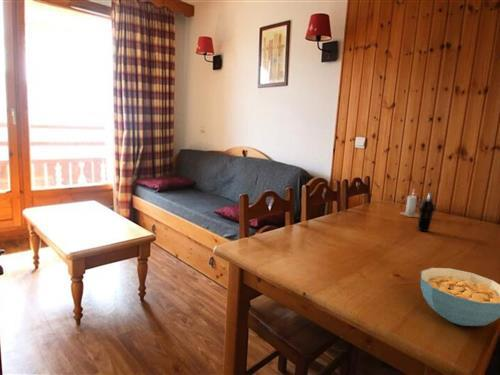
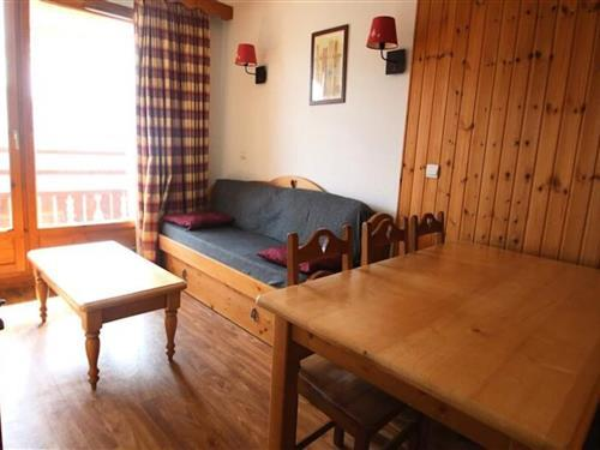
- candle [398,189,419,218]
- cereal bowl [420,267,500,327]
- cup [417,192,437,233]
